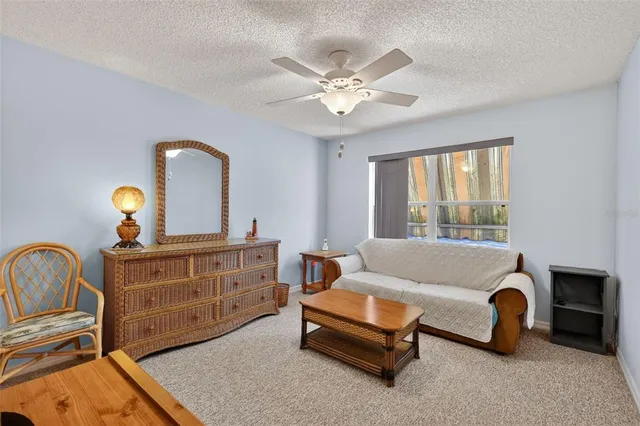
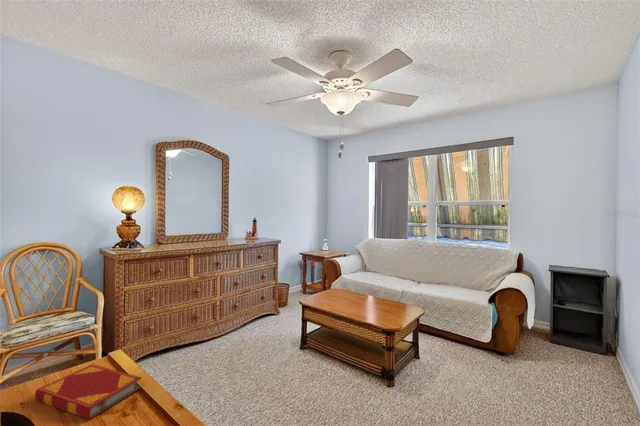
+ hardback book [34,363,143,421]
